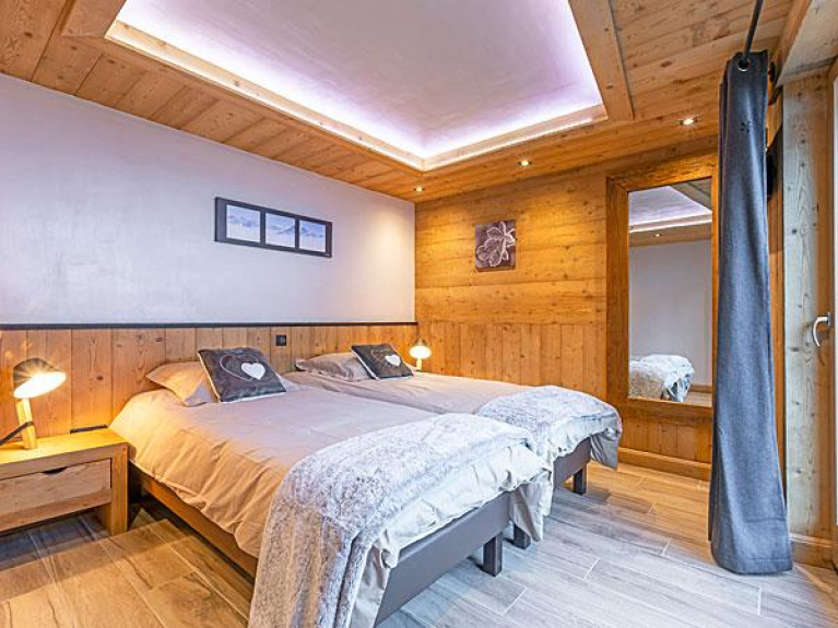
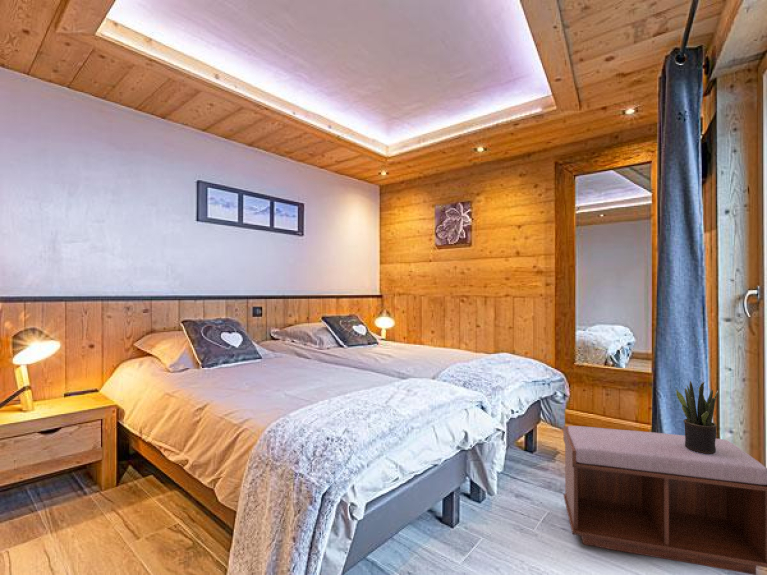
+ potted plant [675,380,719,454]
+ bench [562,425,767,575]
